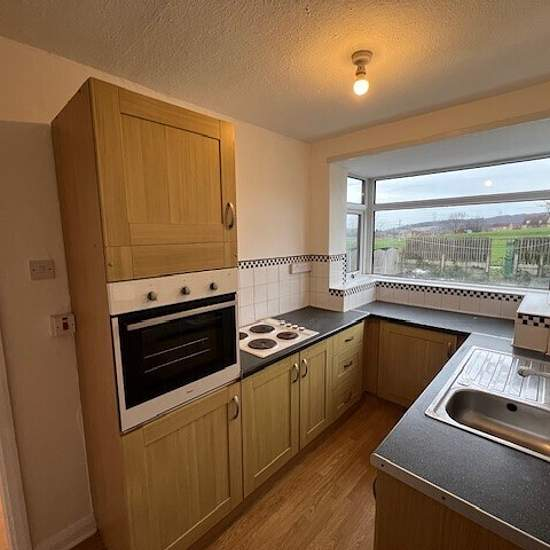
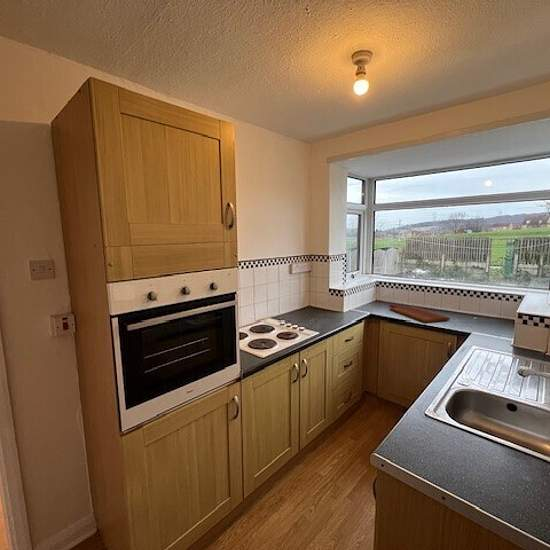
+ cutting board [389,303,451,323]
